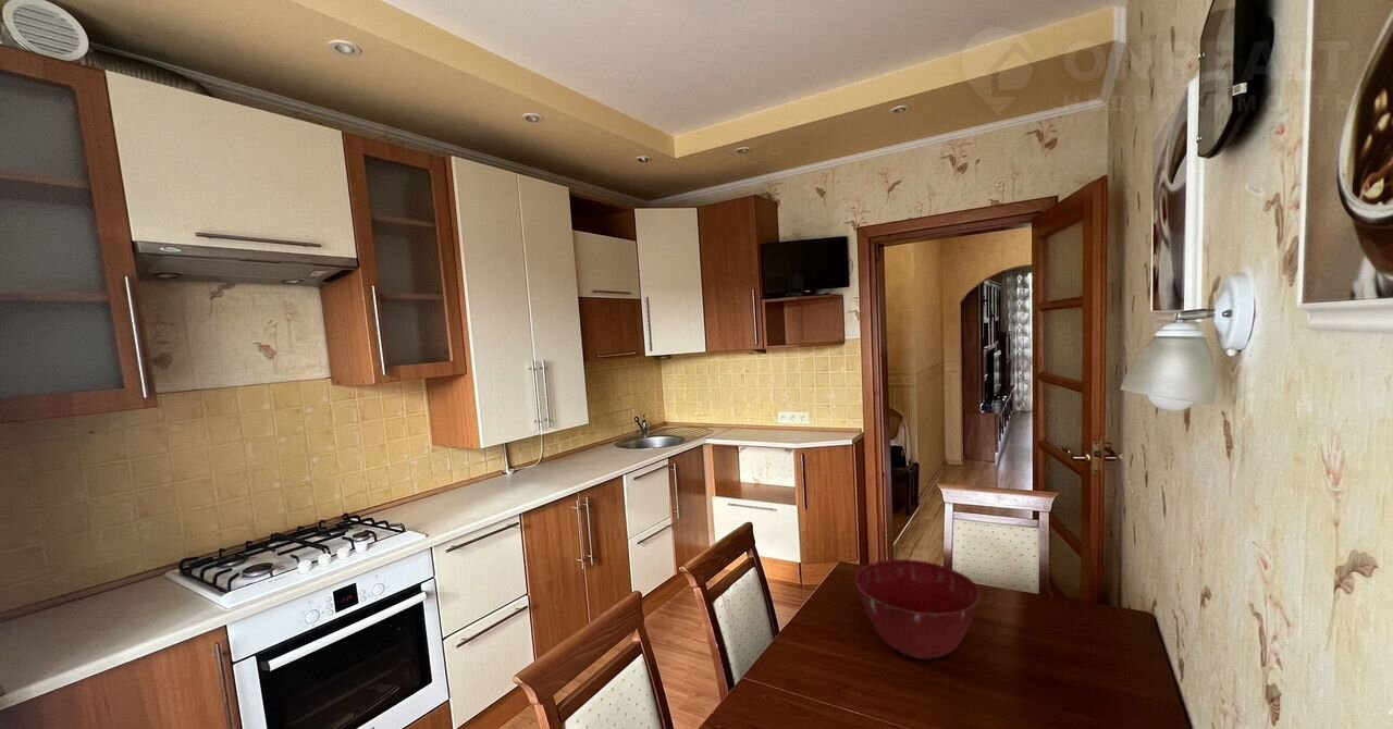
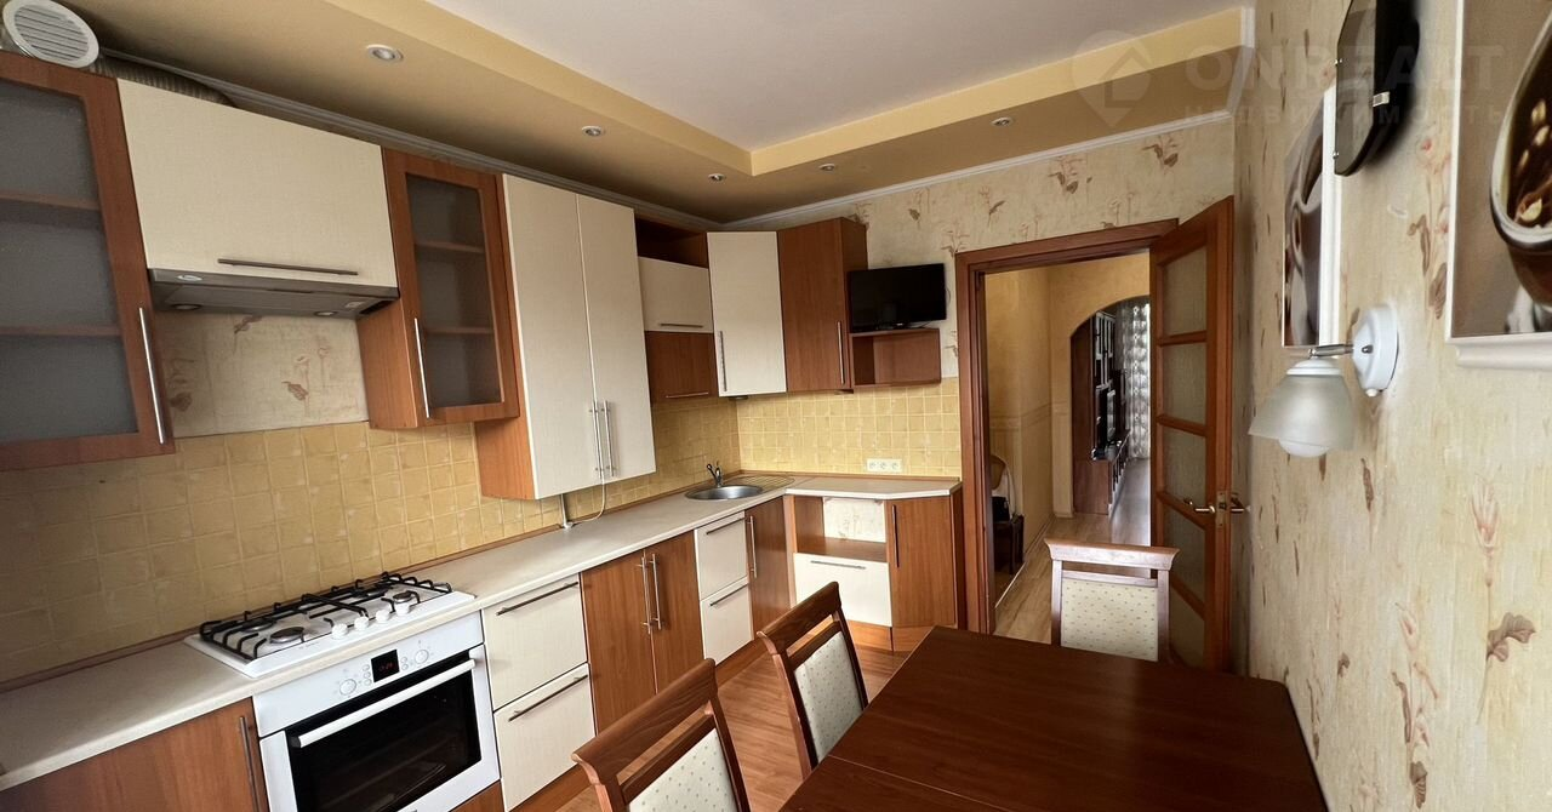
- mixing bowl [854,558,982,660]
